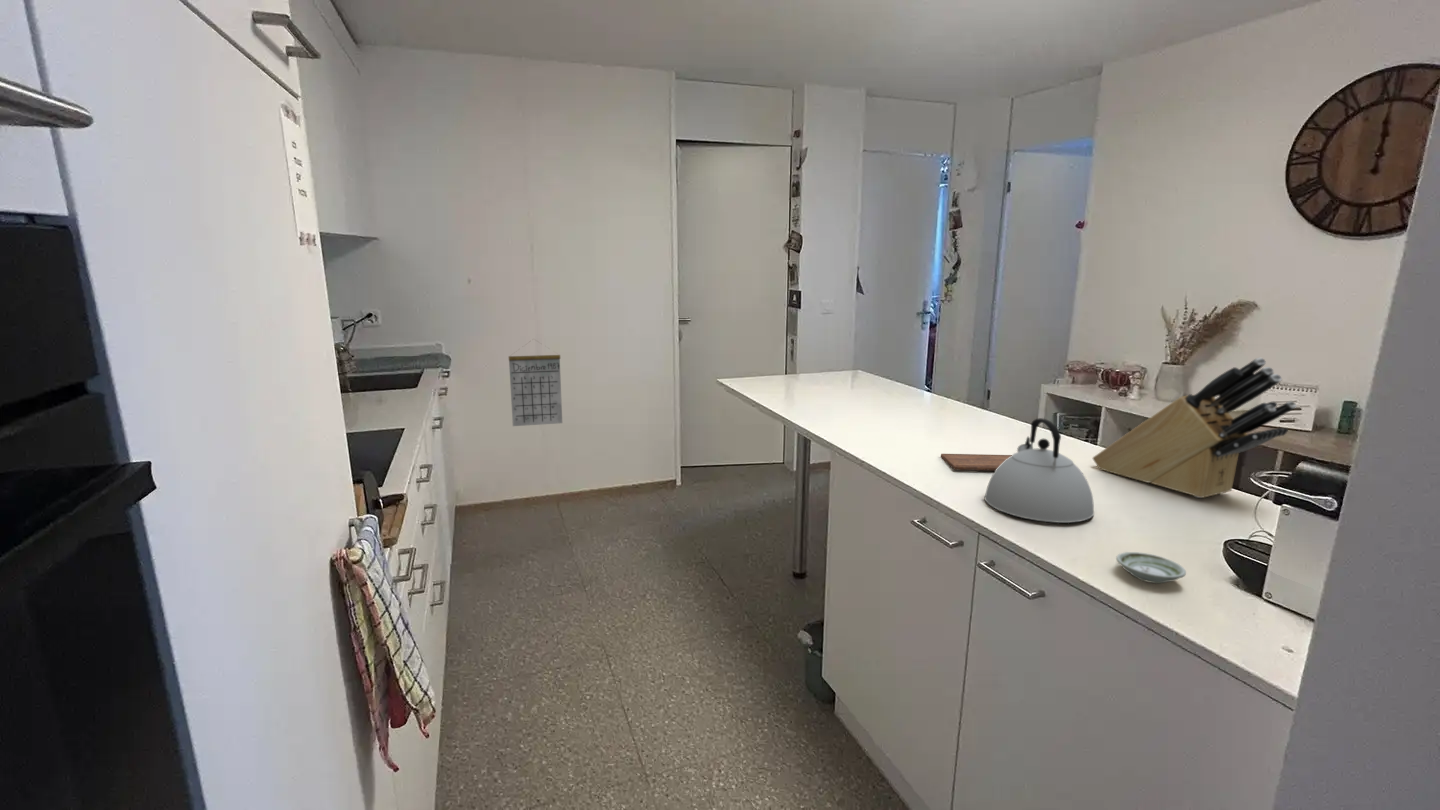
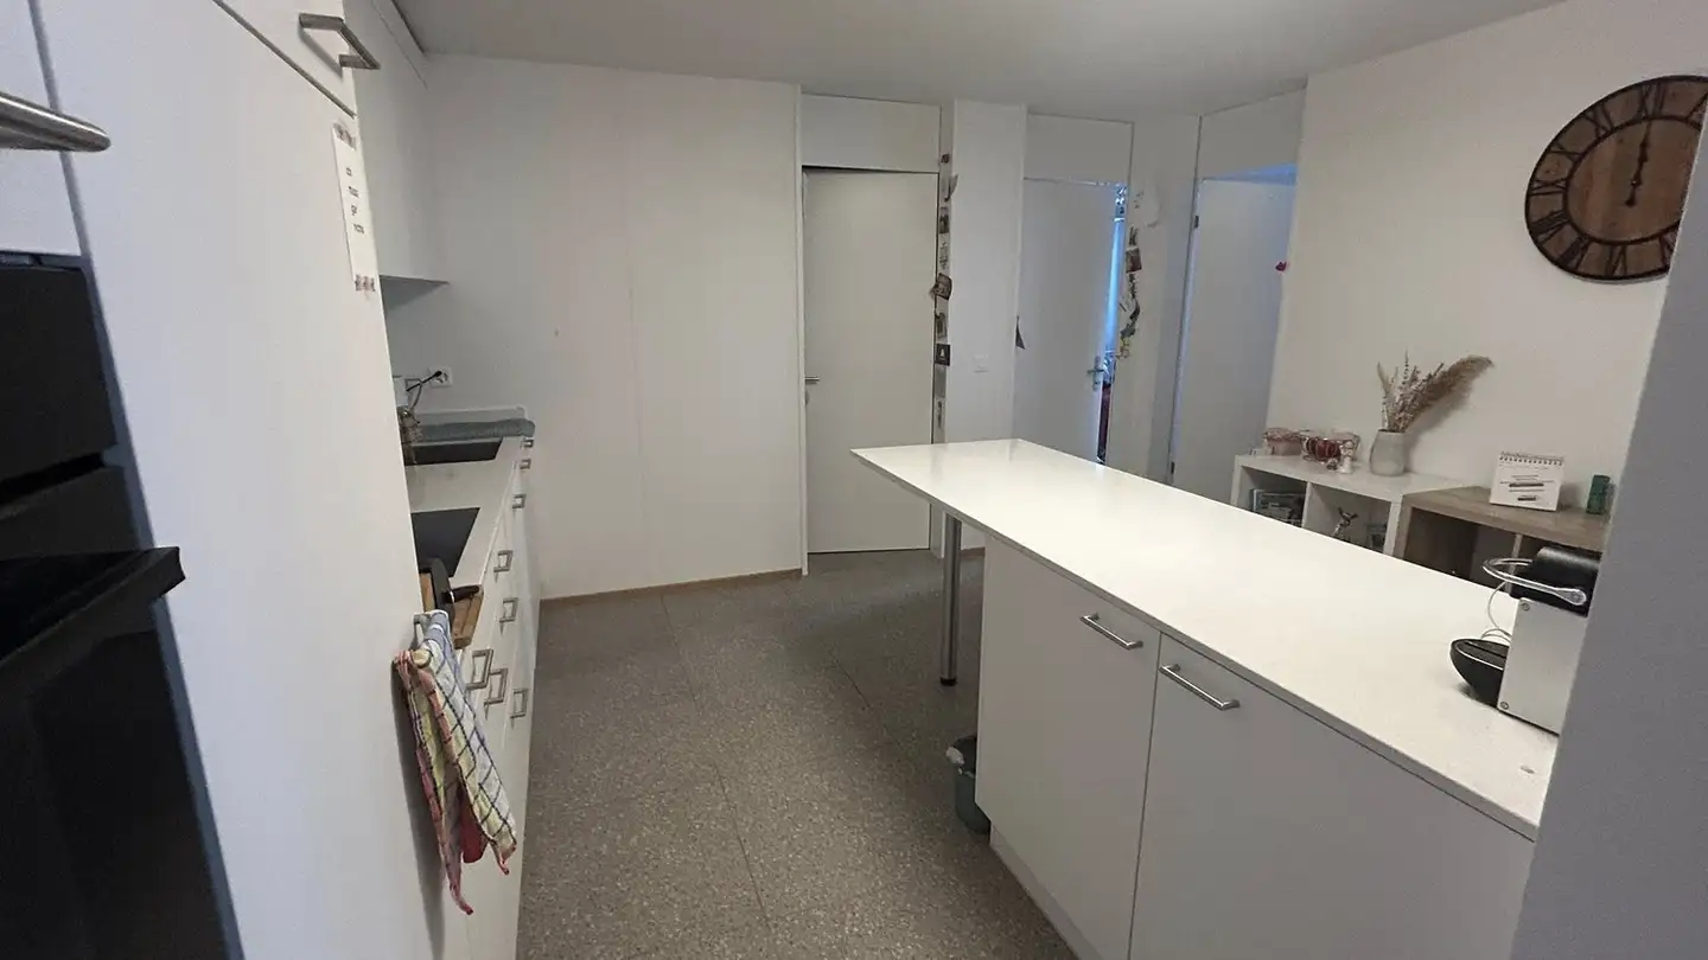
- cutting board [940,453,1012,472]
- calendar [508,338,563,427]
- kettle [984,417,1095,524]
- saucer [1115,551,1187,584]
- knife block [1092,357,1297,499]
